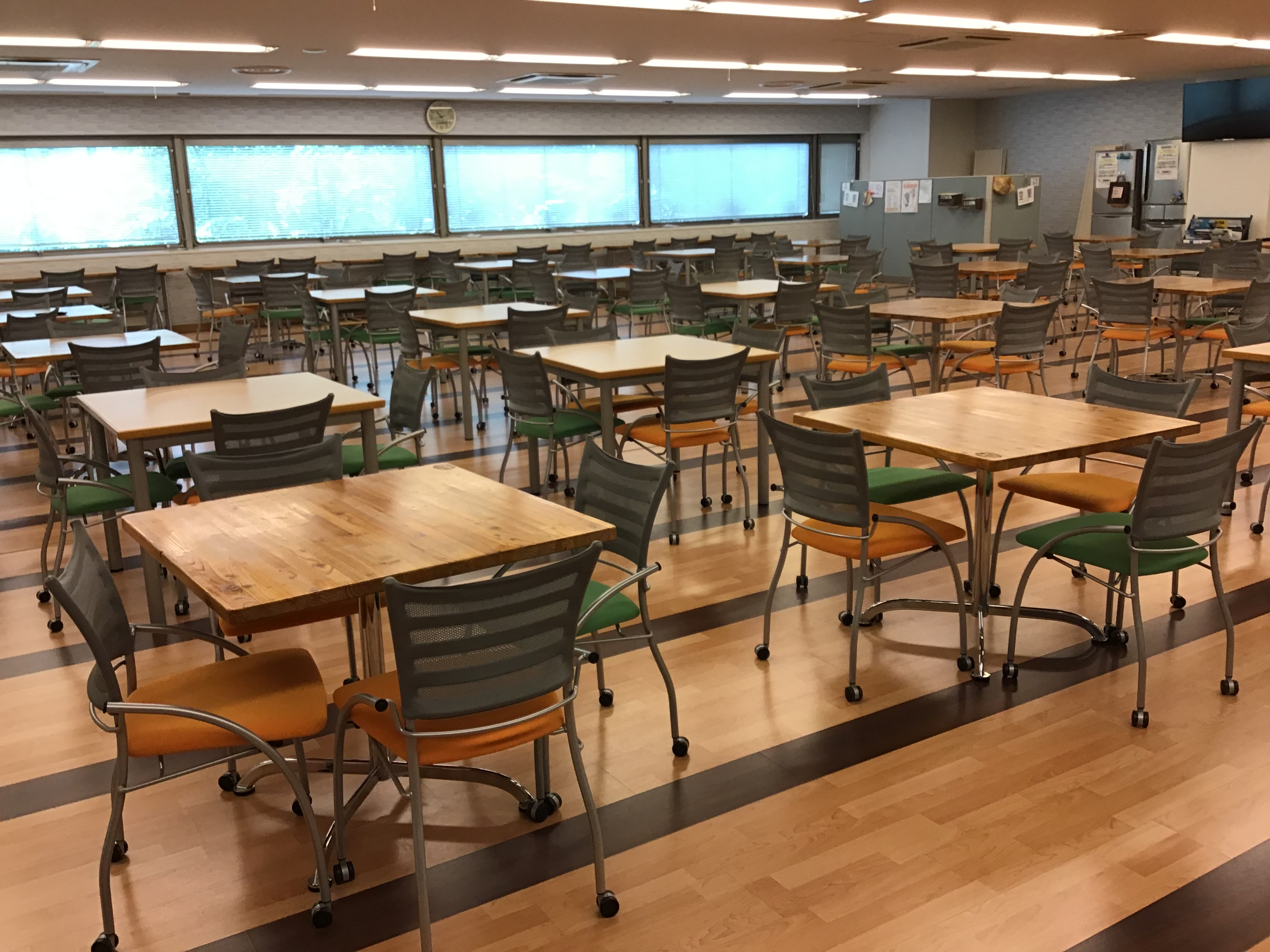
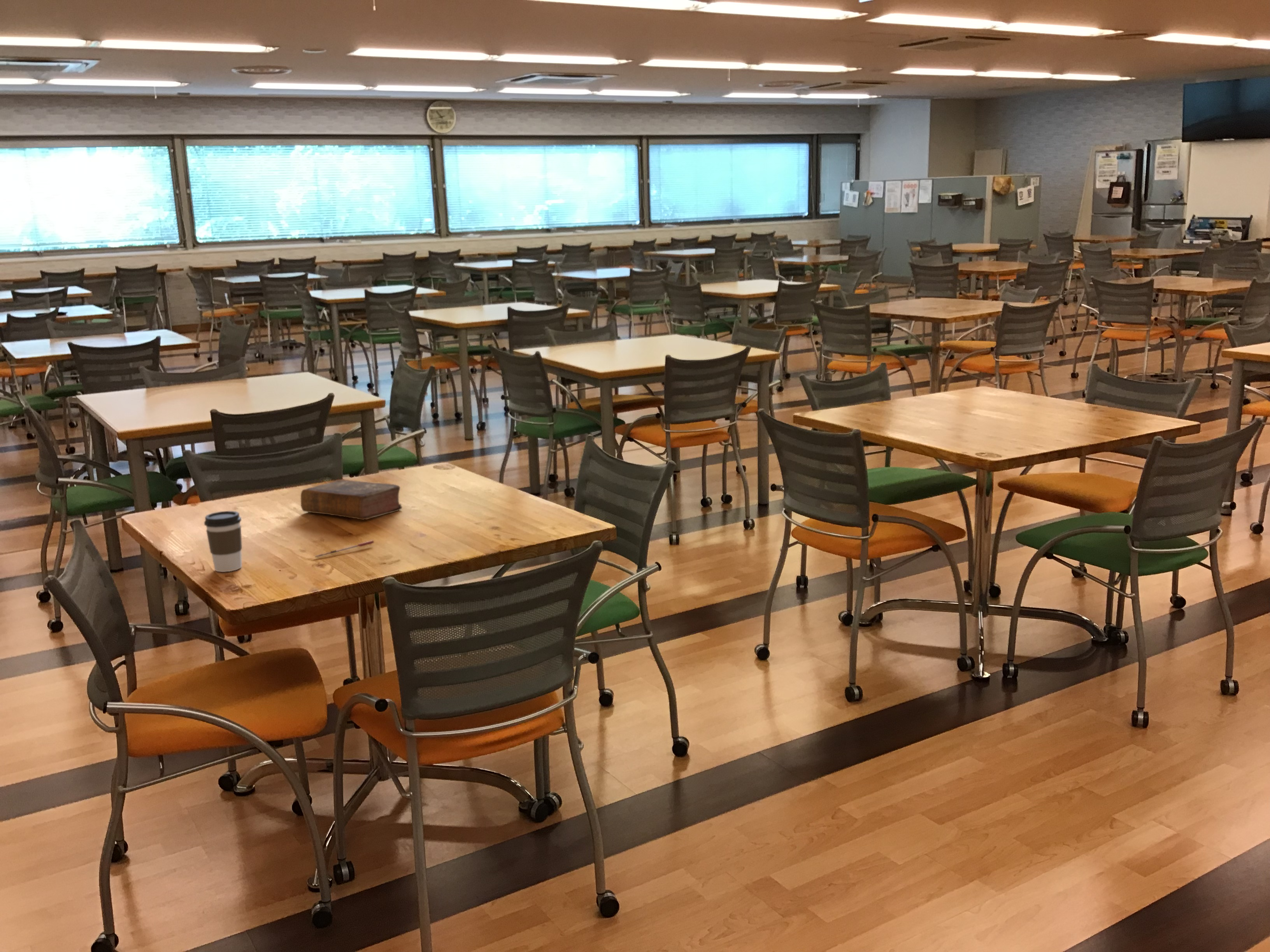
+ coffee cup [204,511,242,572]
+ pen [314,540,374,558]
+ book [300,479,402,520]
